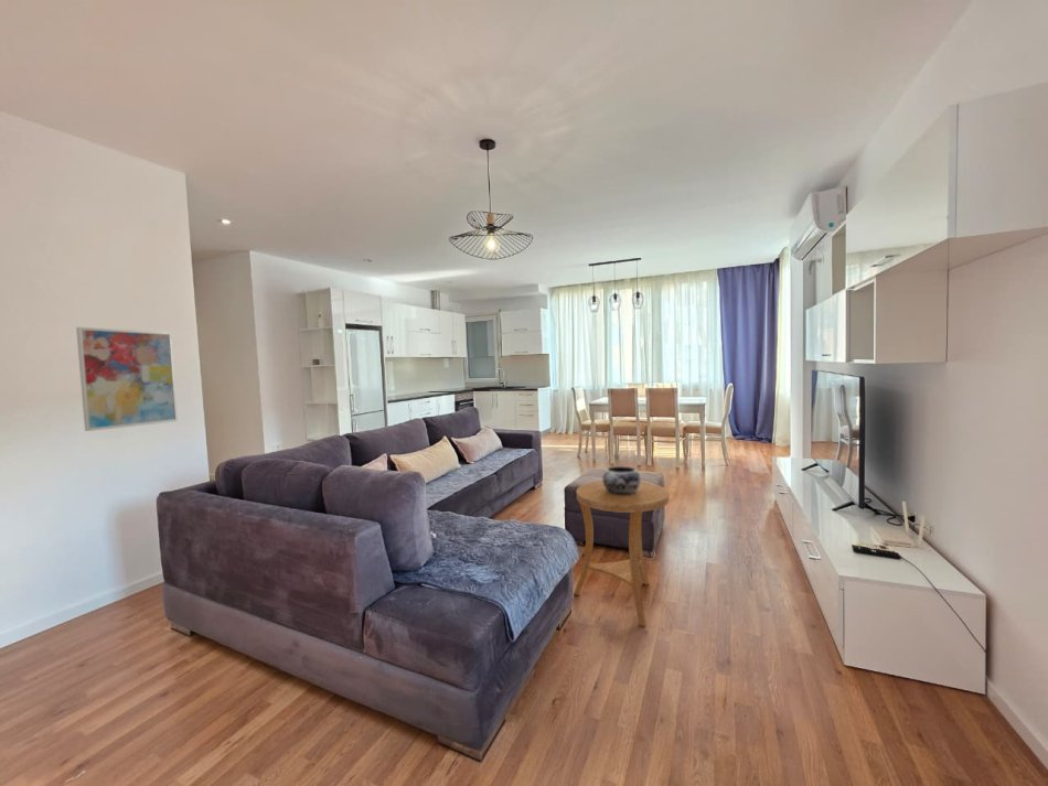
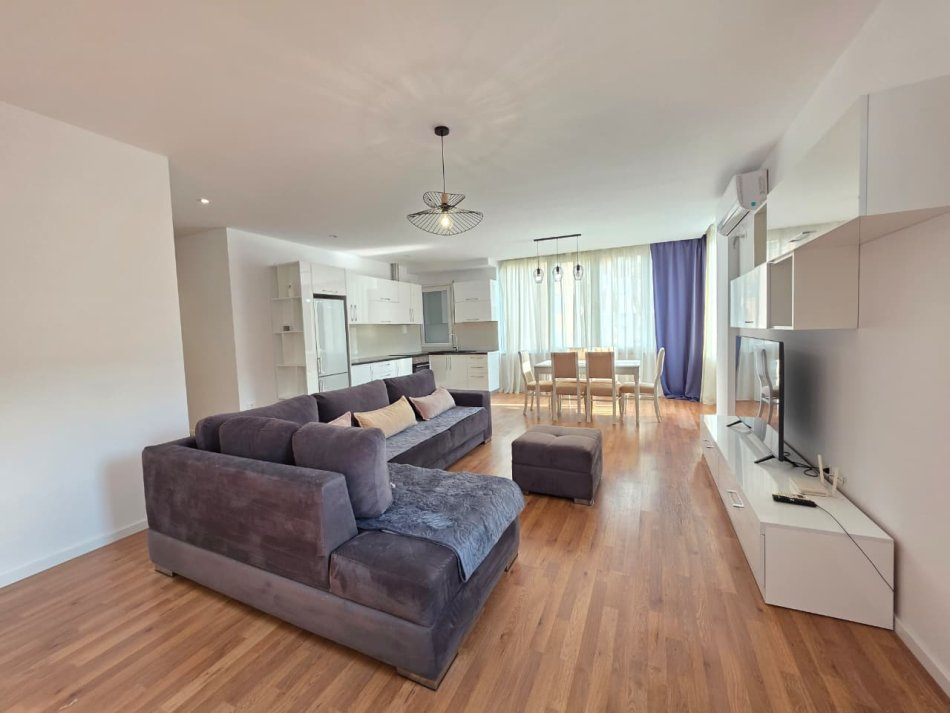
- side table [573,480,671,627]
- wall art [75,326,179,432]
- decorative bowl [601,465,642,495]
